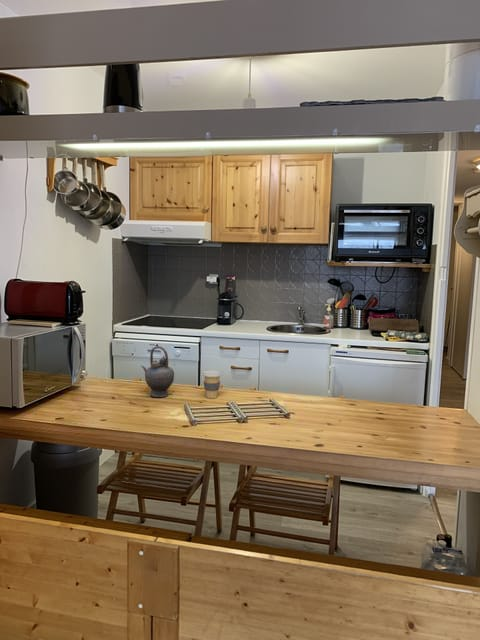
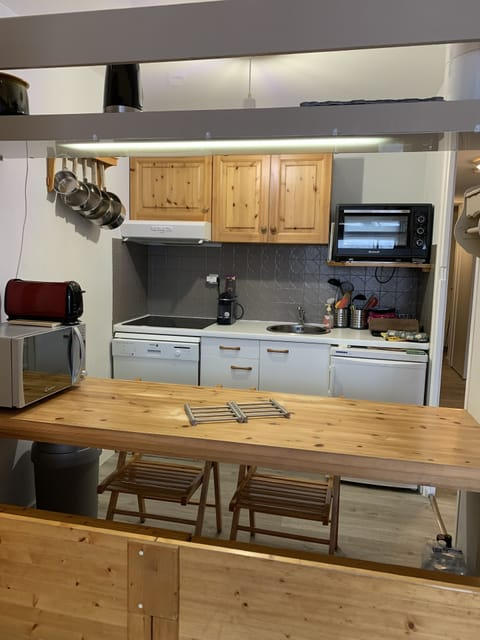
- teapot [140,345,175,398]
- coffee cup [202,369,222,399]
